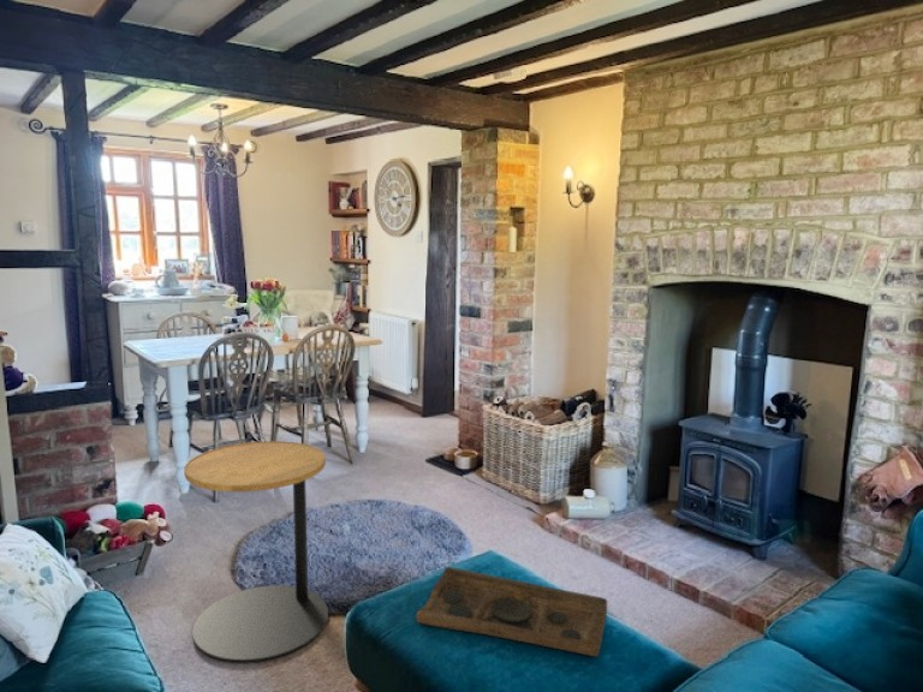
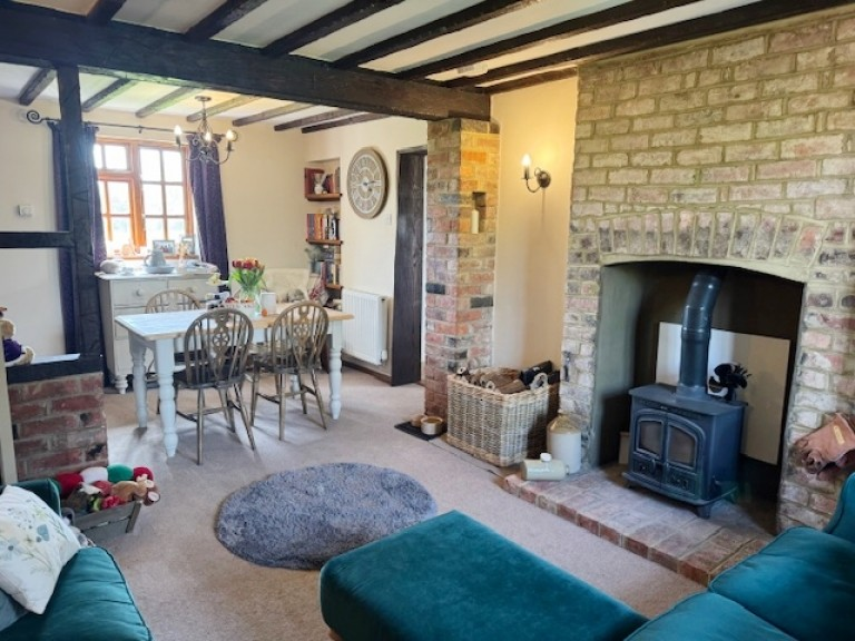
- side table [183,440,329,663]
- decorative tray [415,566,608,658]
